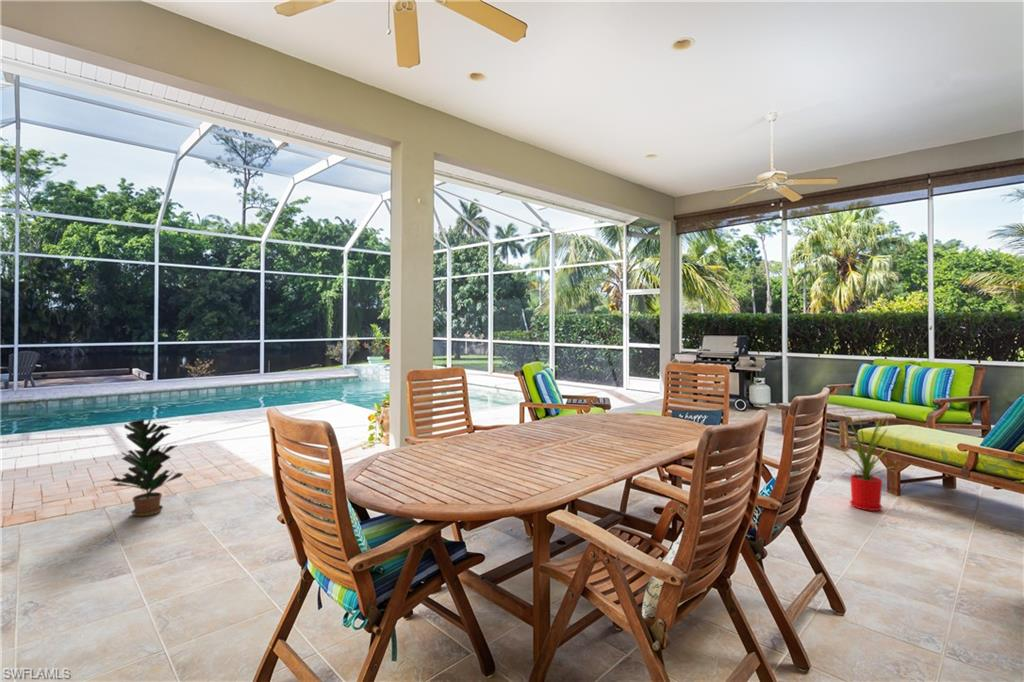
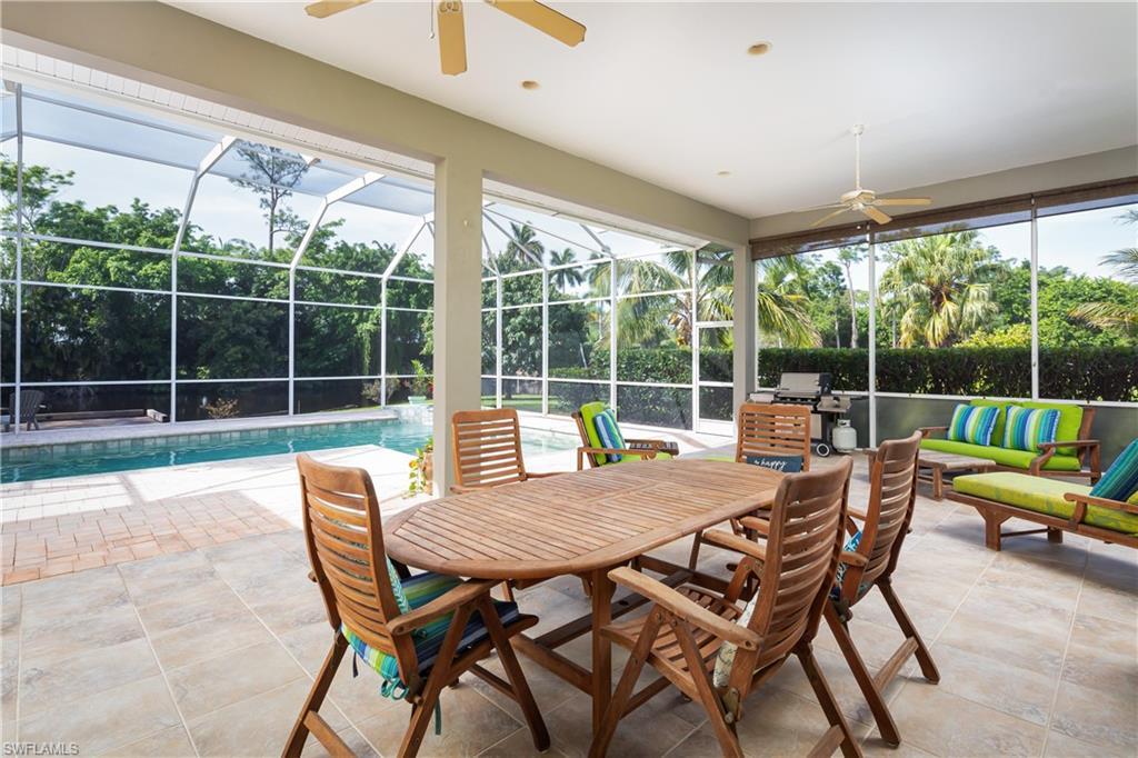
- potted plant [109,418,184,517]
- house plant [824,409,914,512]
